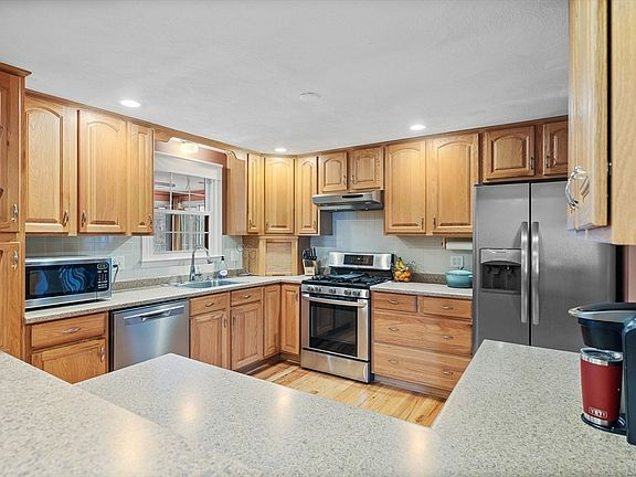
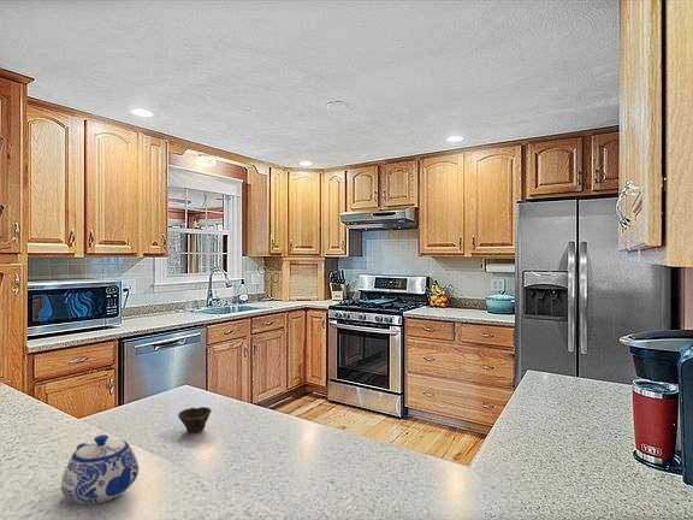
+ cup [177,406,213,435]
+ teapot [60,433,140,506]
